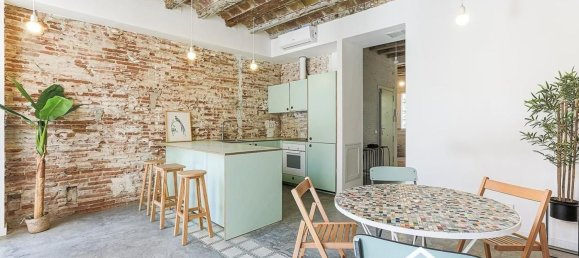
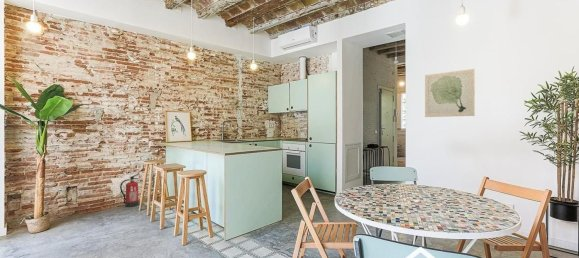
+ wall art [424,68,476,118]
+ fire extinguisher [119,173,140,208]
